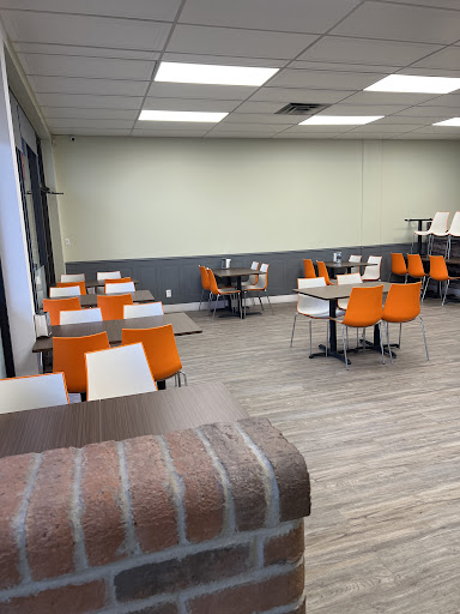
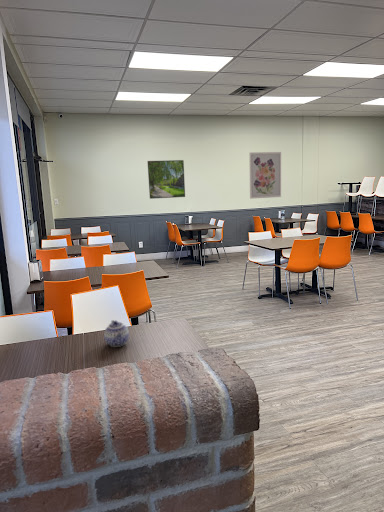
+ wall art [248,151,282,200]
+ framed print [147,159,186,200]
+ teapot [103,319,130,348]
